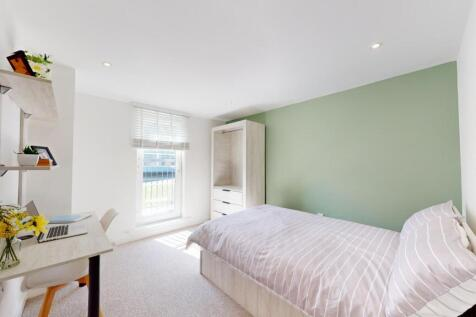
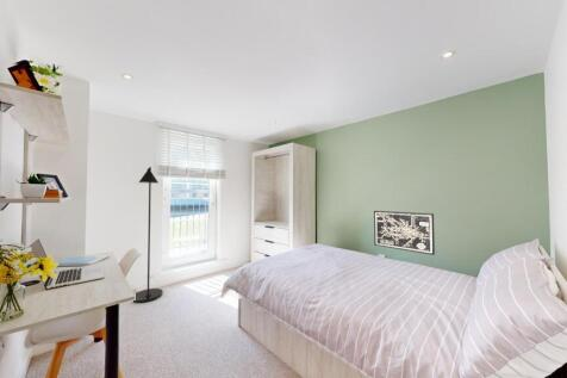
+ floor lamp [132,166,164,304]
+ wall art [373,210,436,256]
